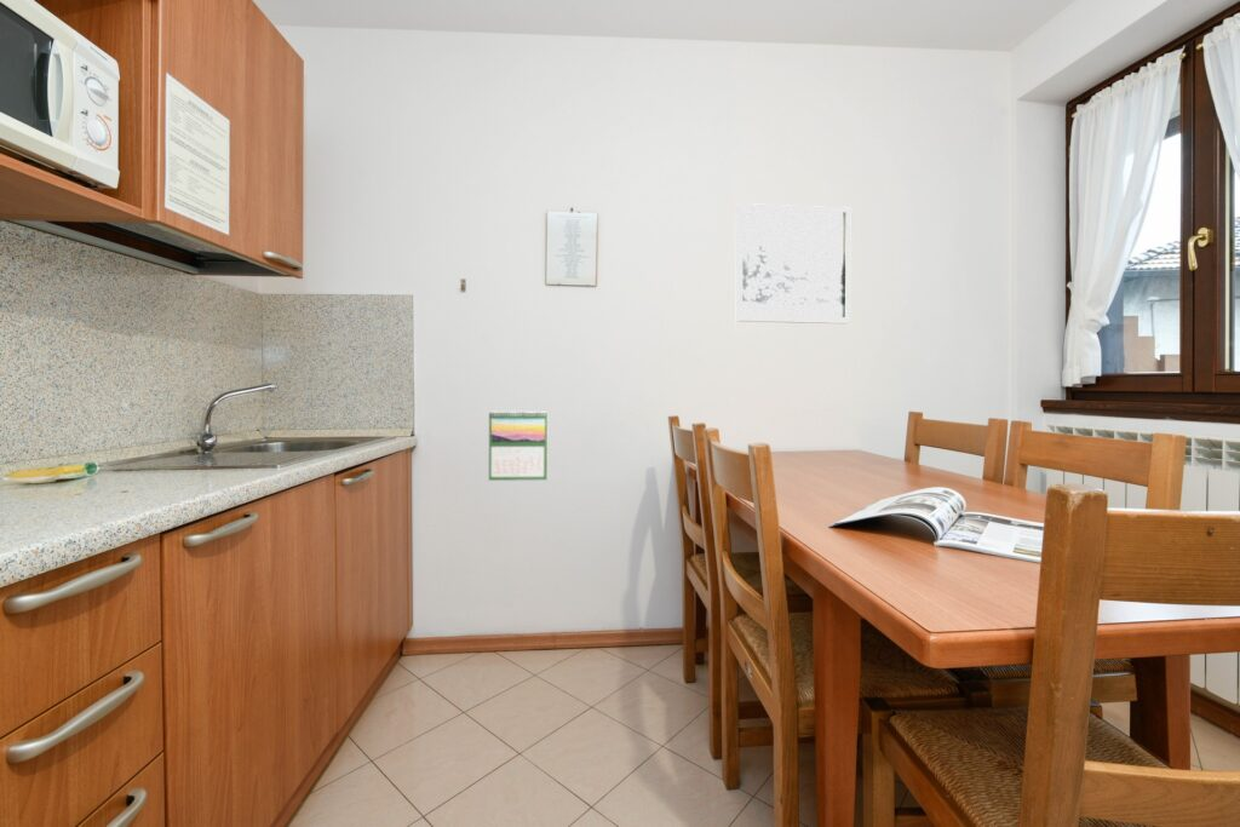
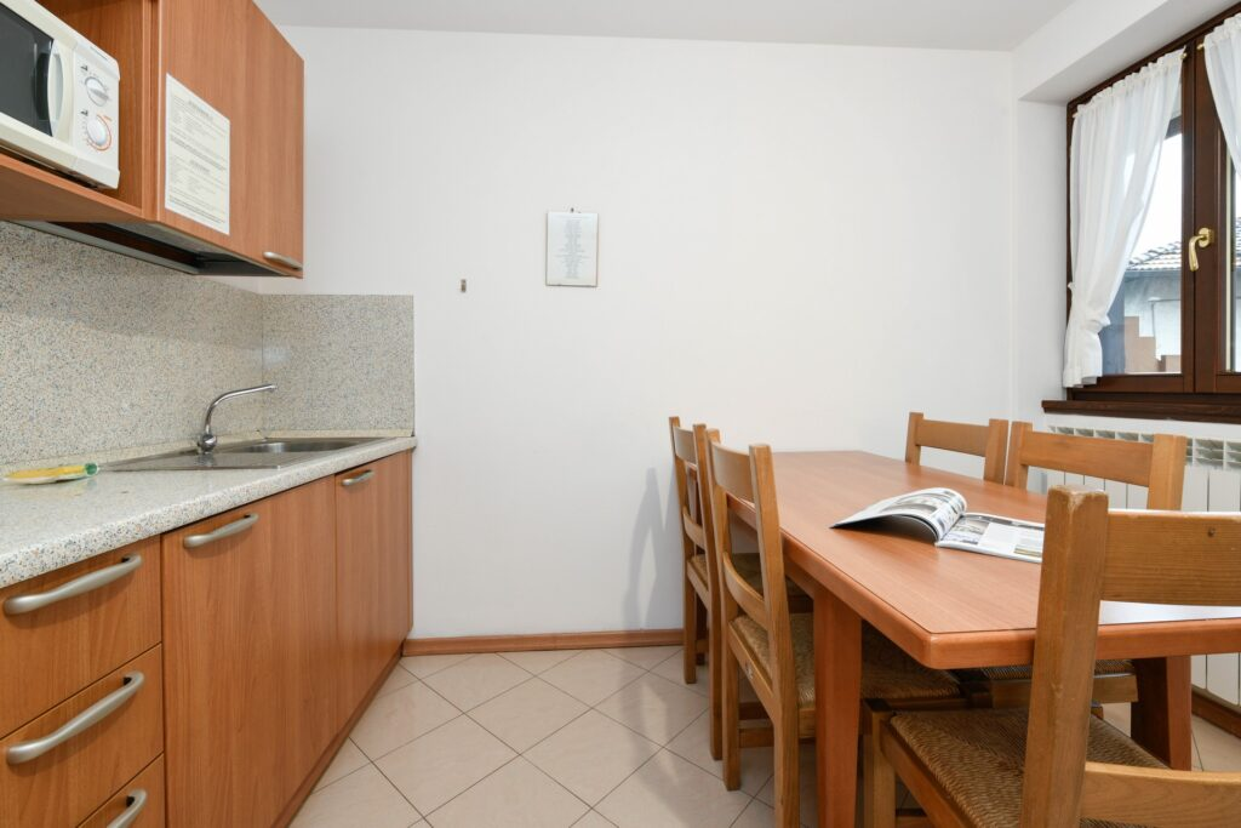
- calendar [488,409,549,482]
- wall art [735,202,851,325]
